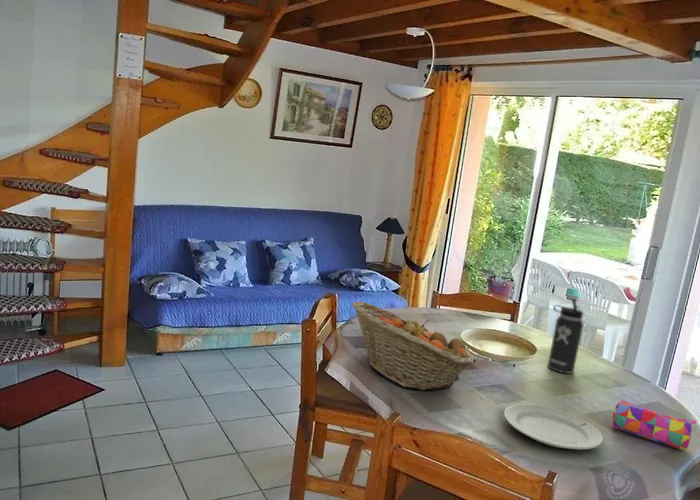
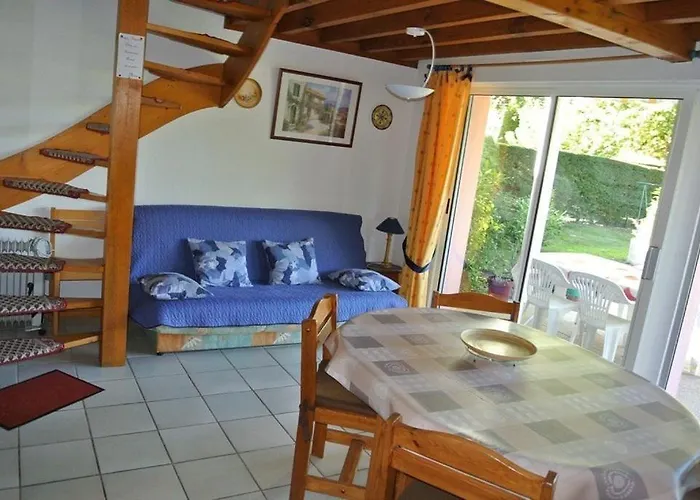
- pencil case [611,400,697,451]
- fruit basket [351,300,475,391]
- thermos bottle [547,297,584,375]
- chinaware [503,403,605,451]
